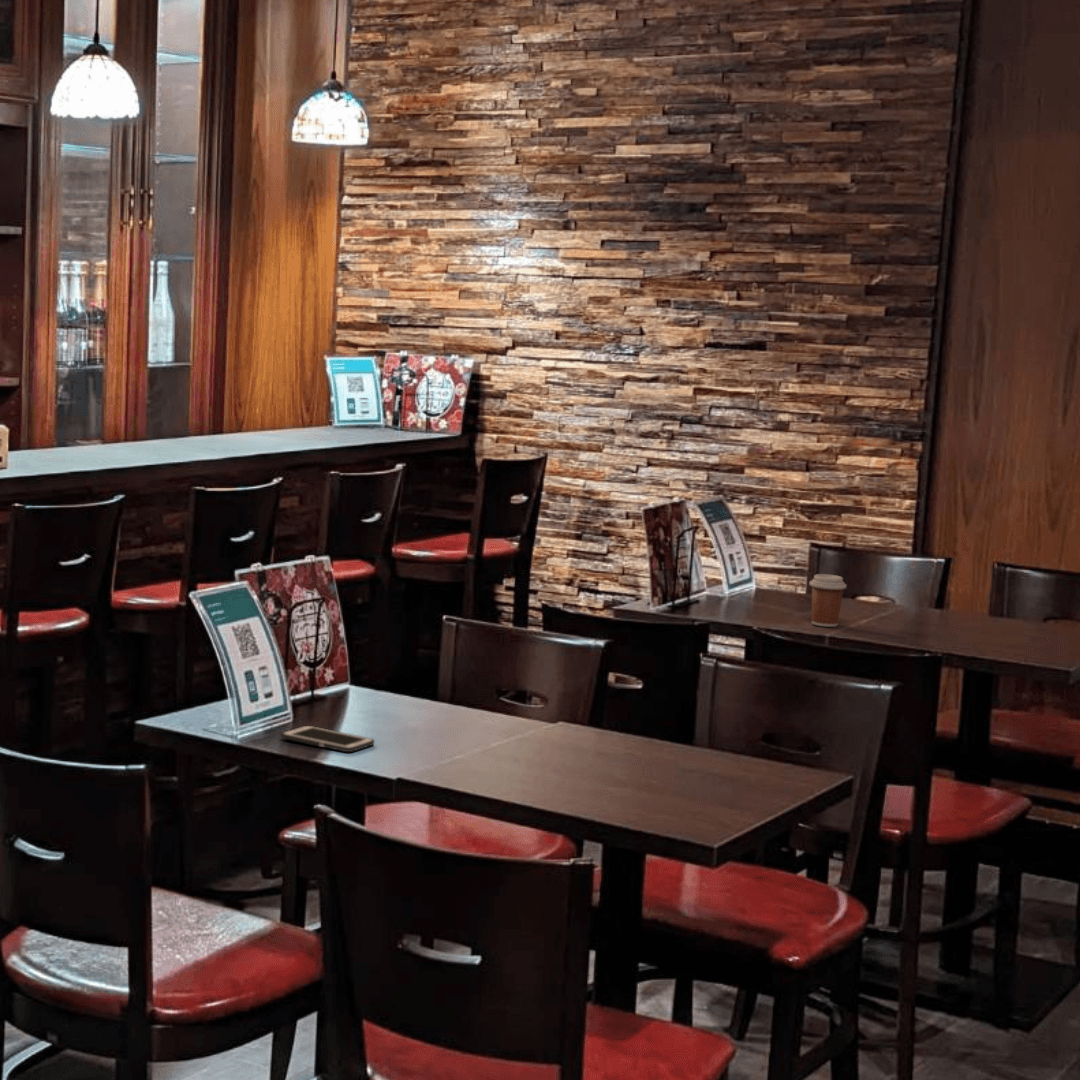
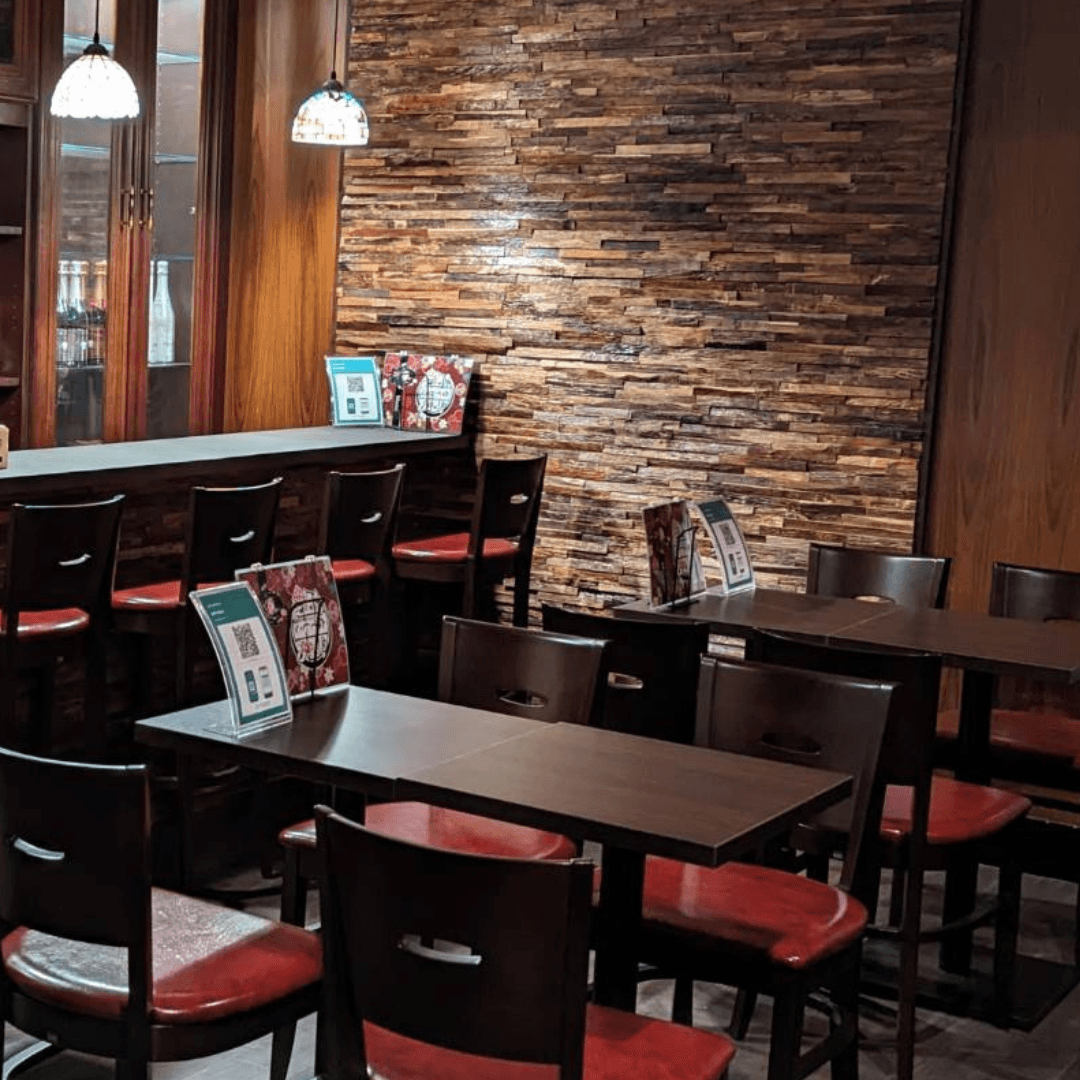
- cell phone [280,725,375,753]
- coffee cup [808,573,848,628]
